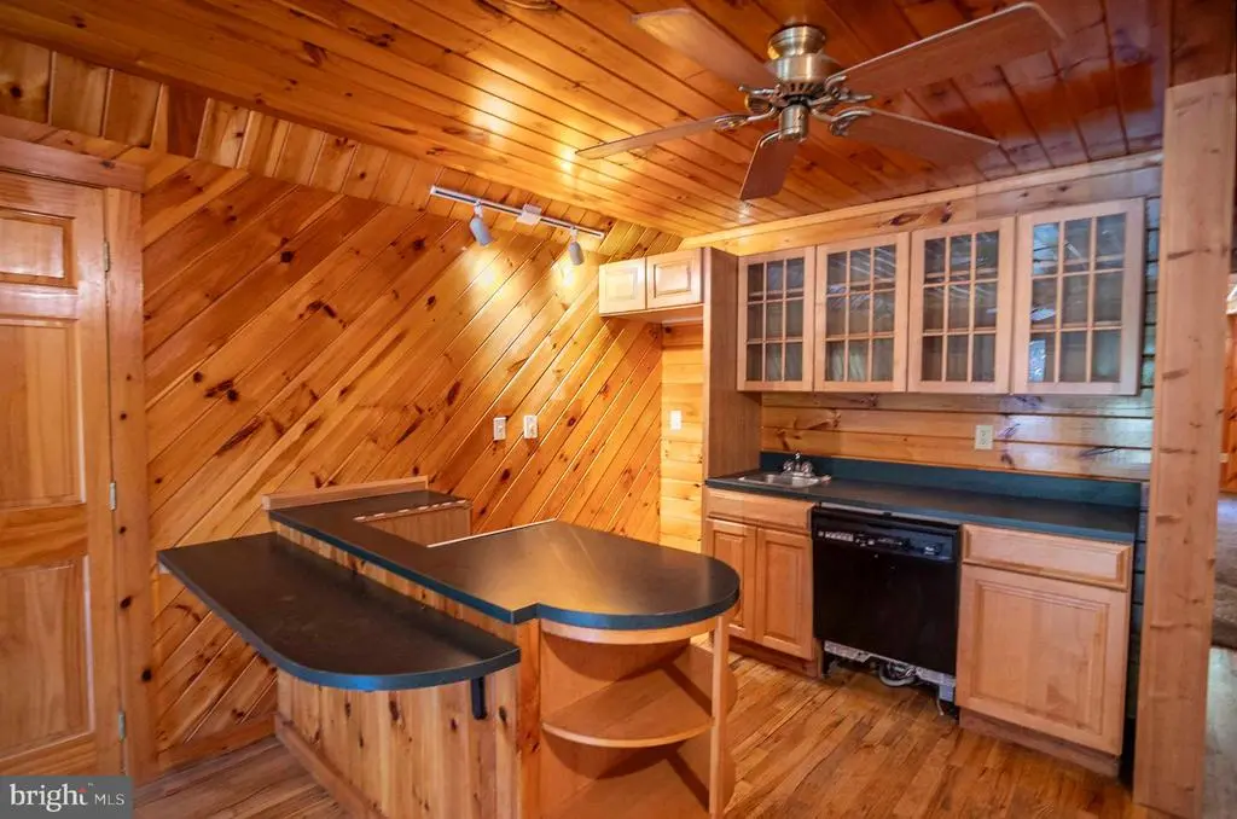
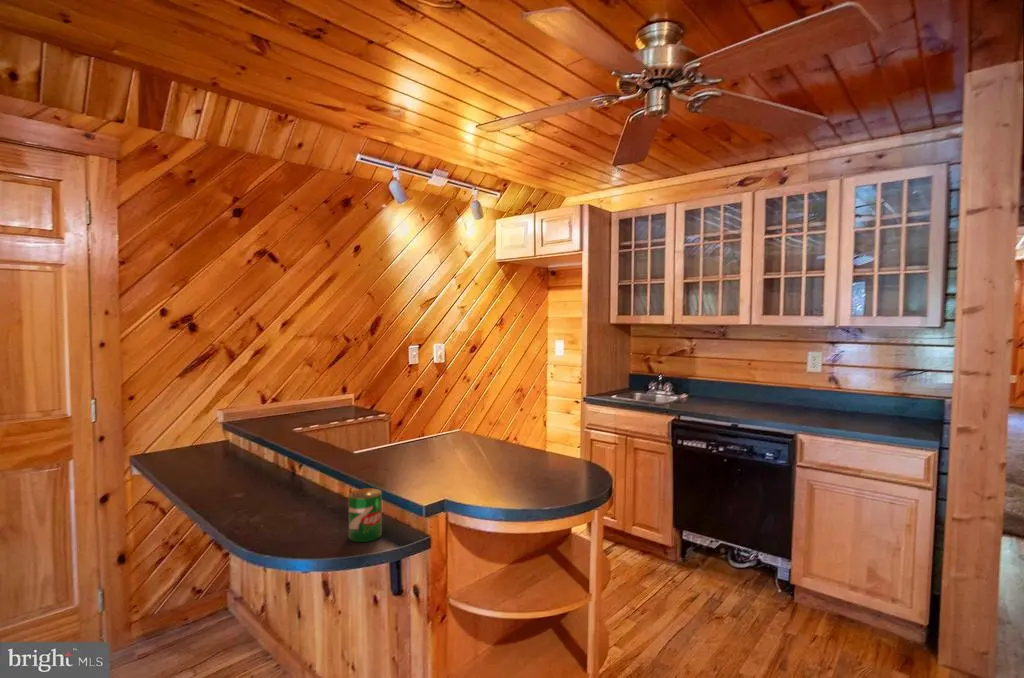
+ can [348,487,383,543]
